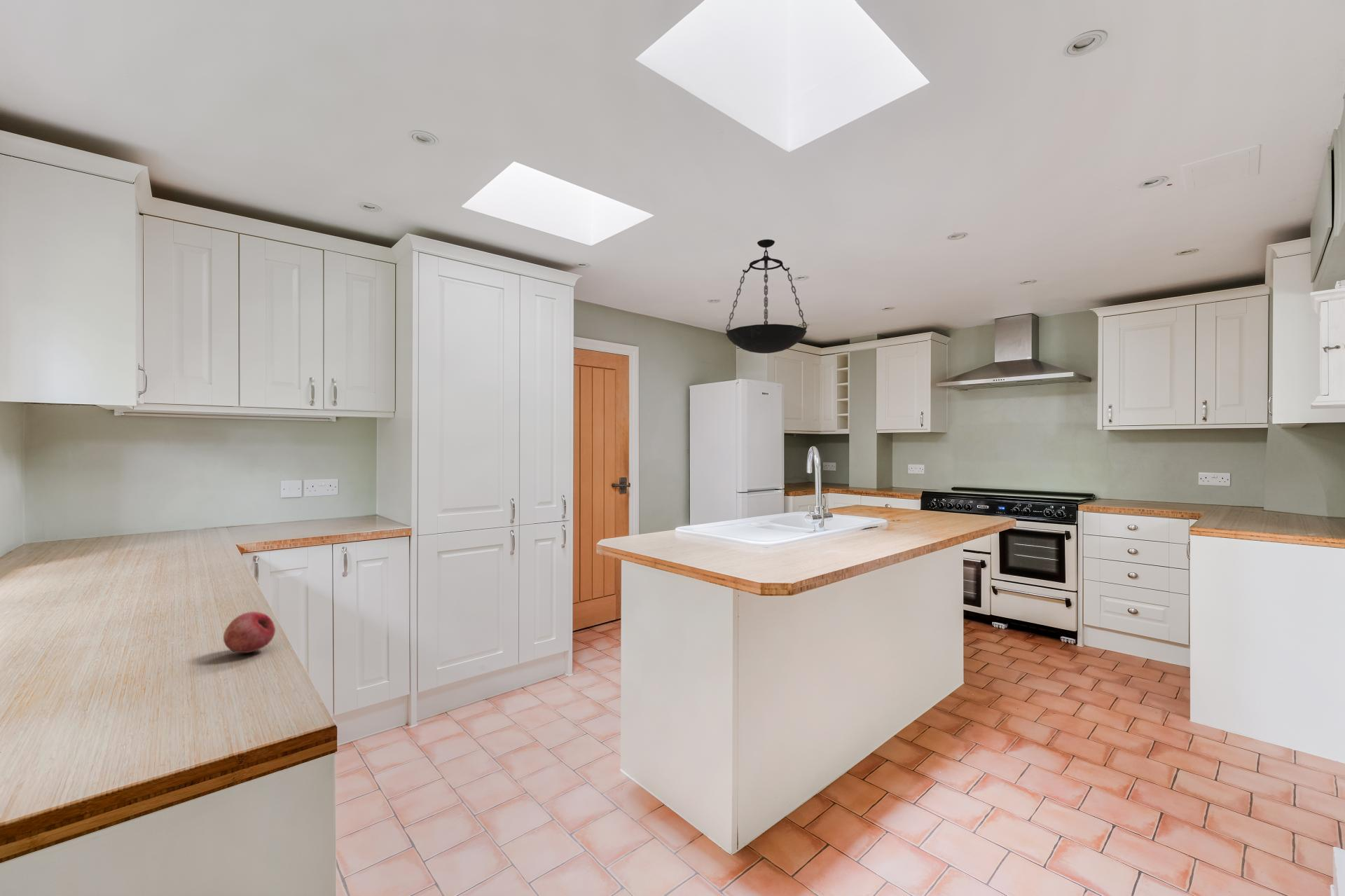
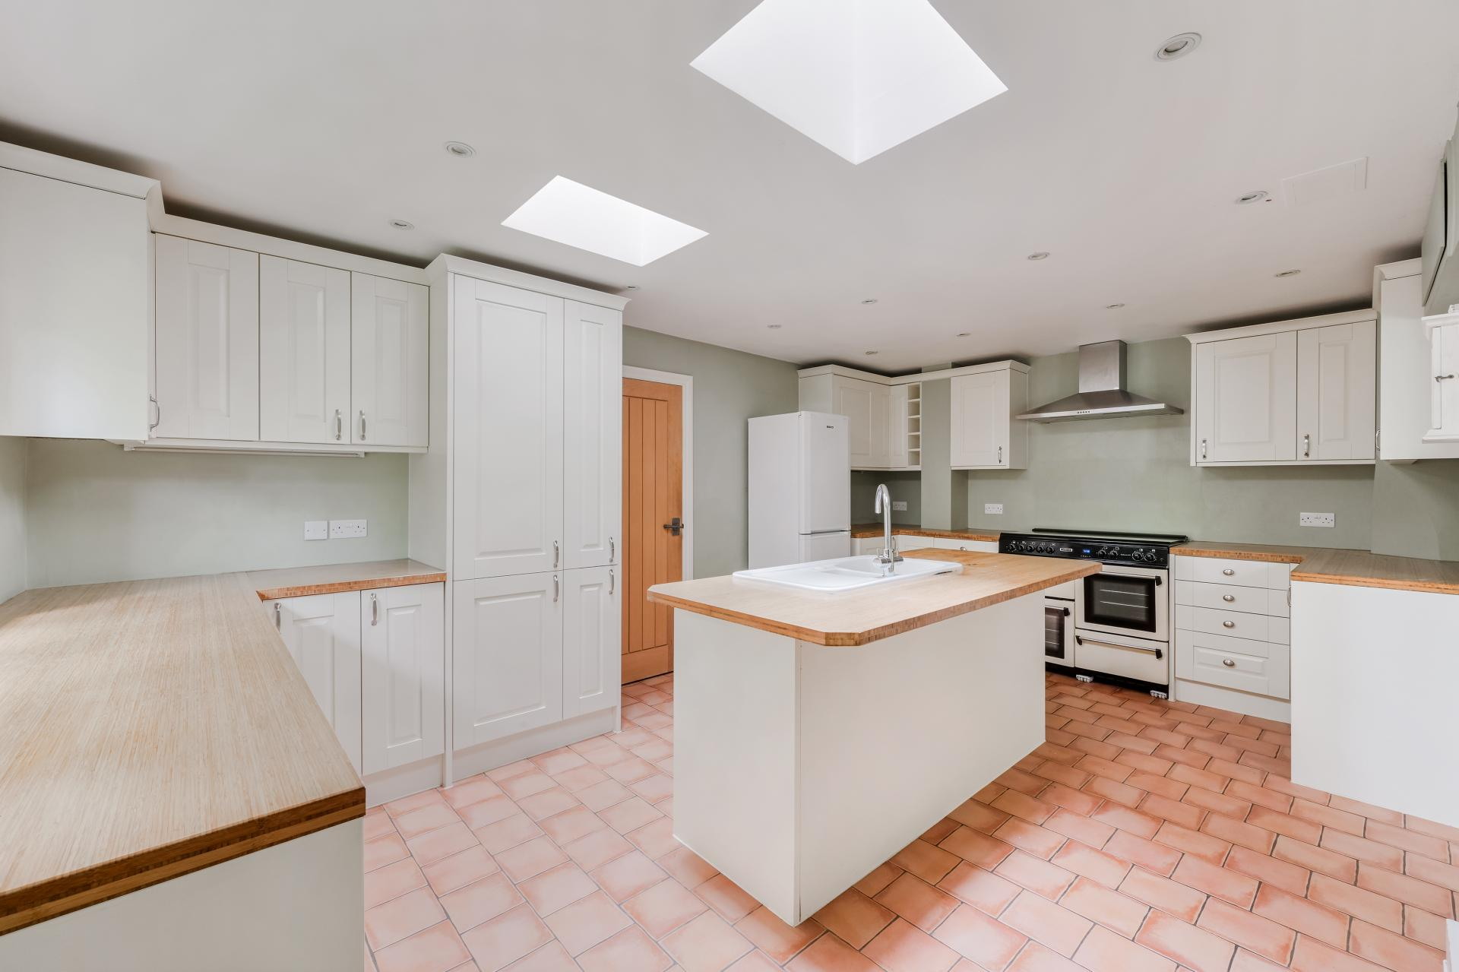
- fruit [223,611,276,654]
- pendant lamp [725,239,808,354]
